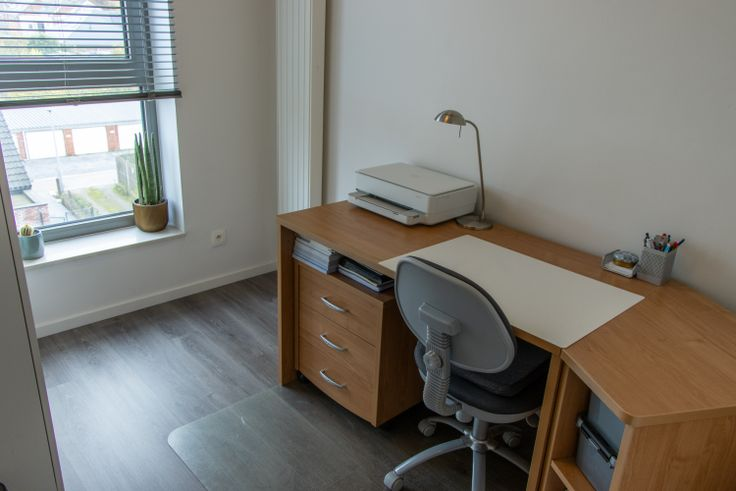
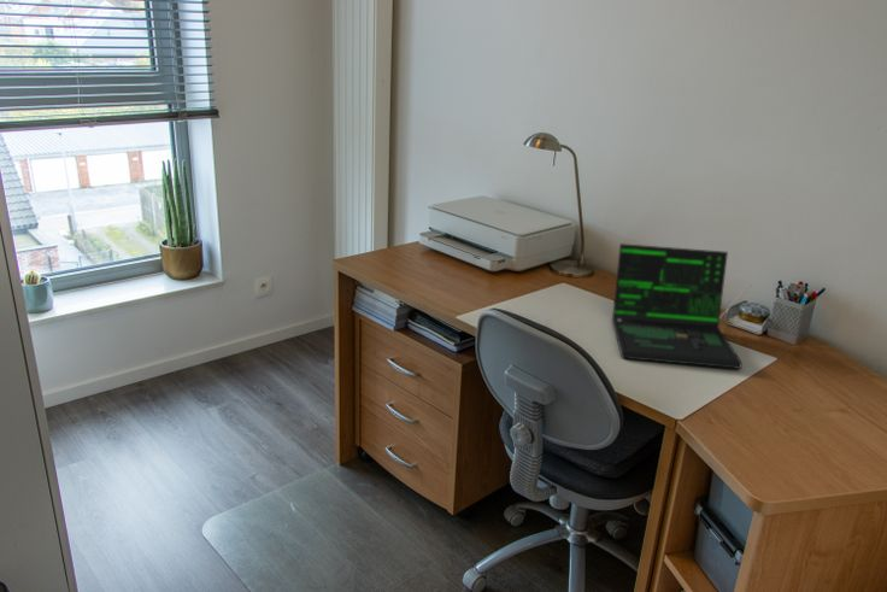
+ laptop [611,242,752,370]
